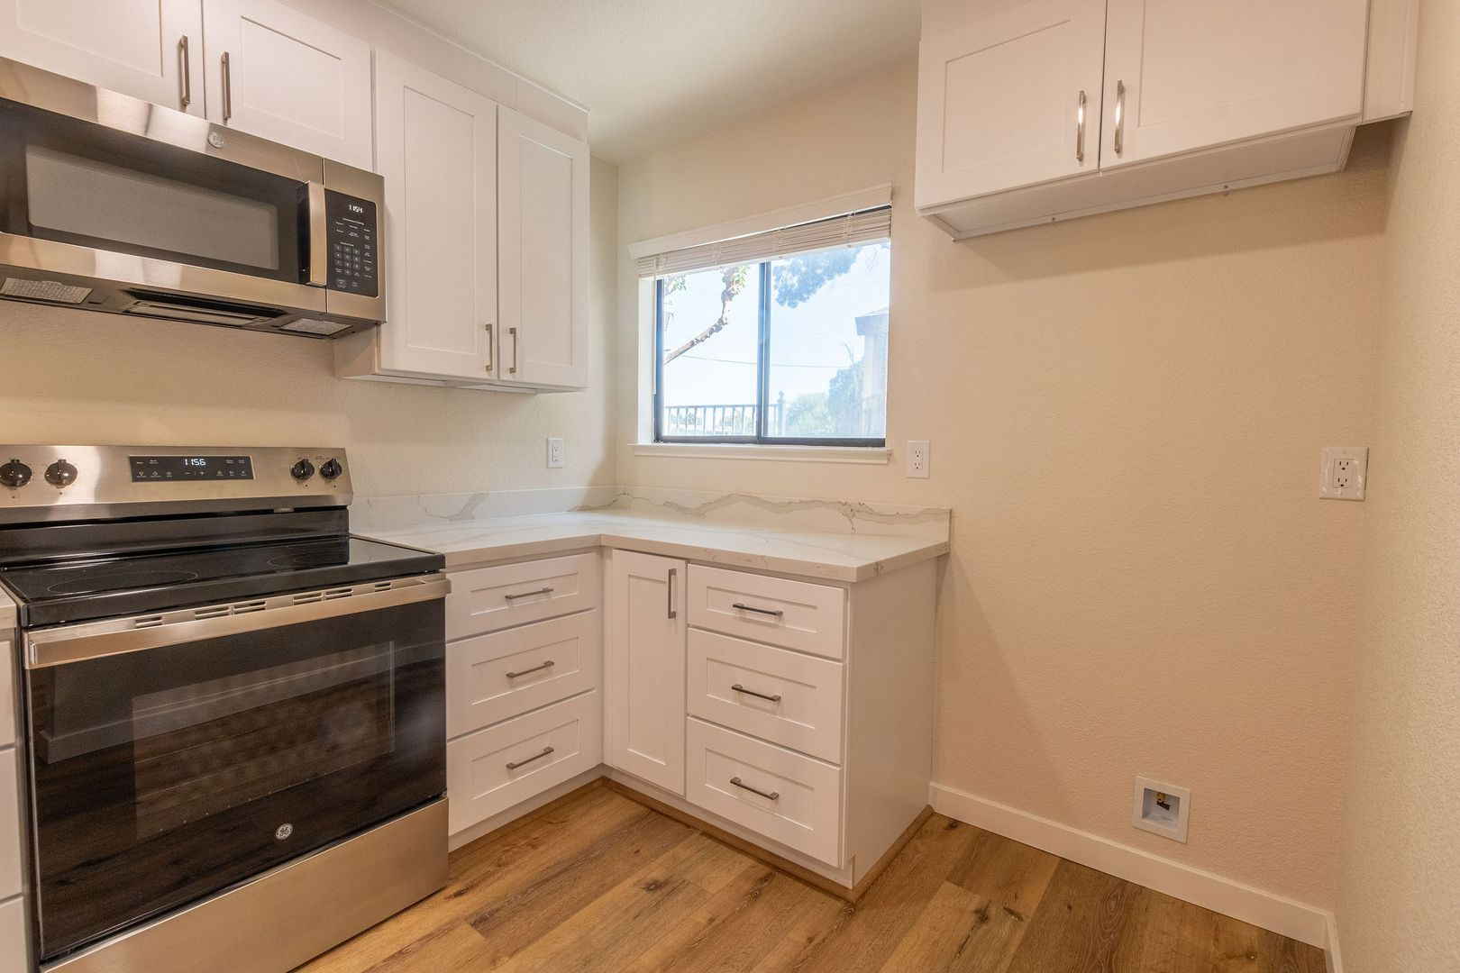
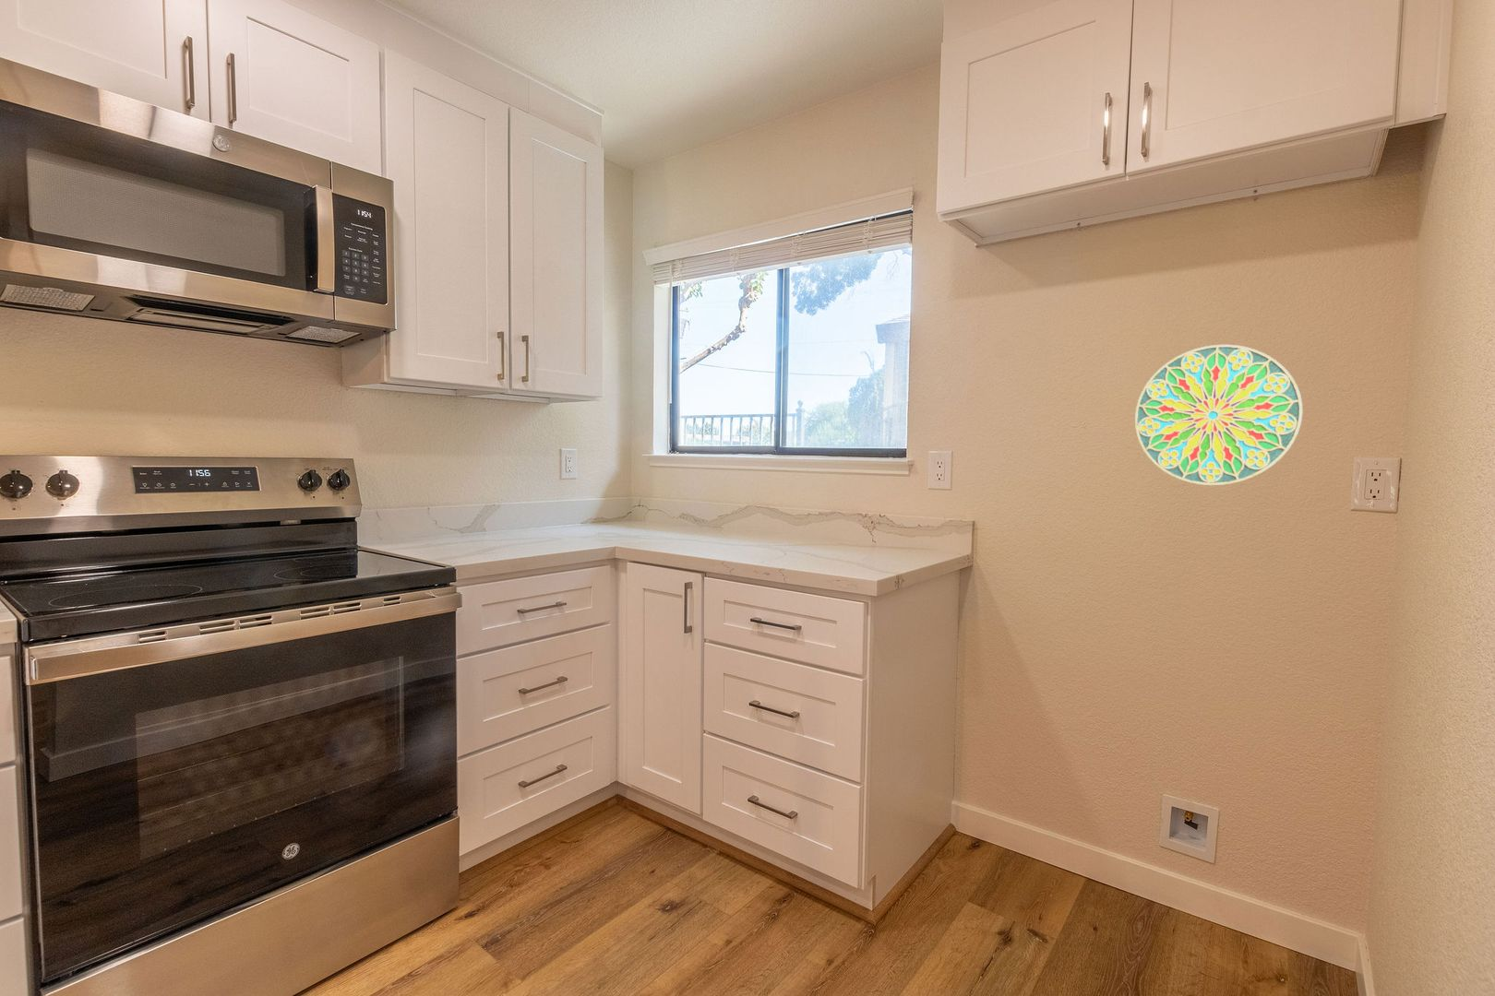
+ decorative plate [1135,343,1303,486]
